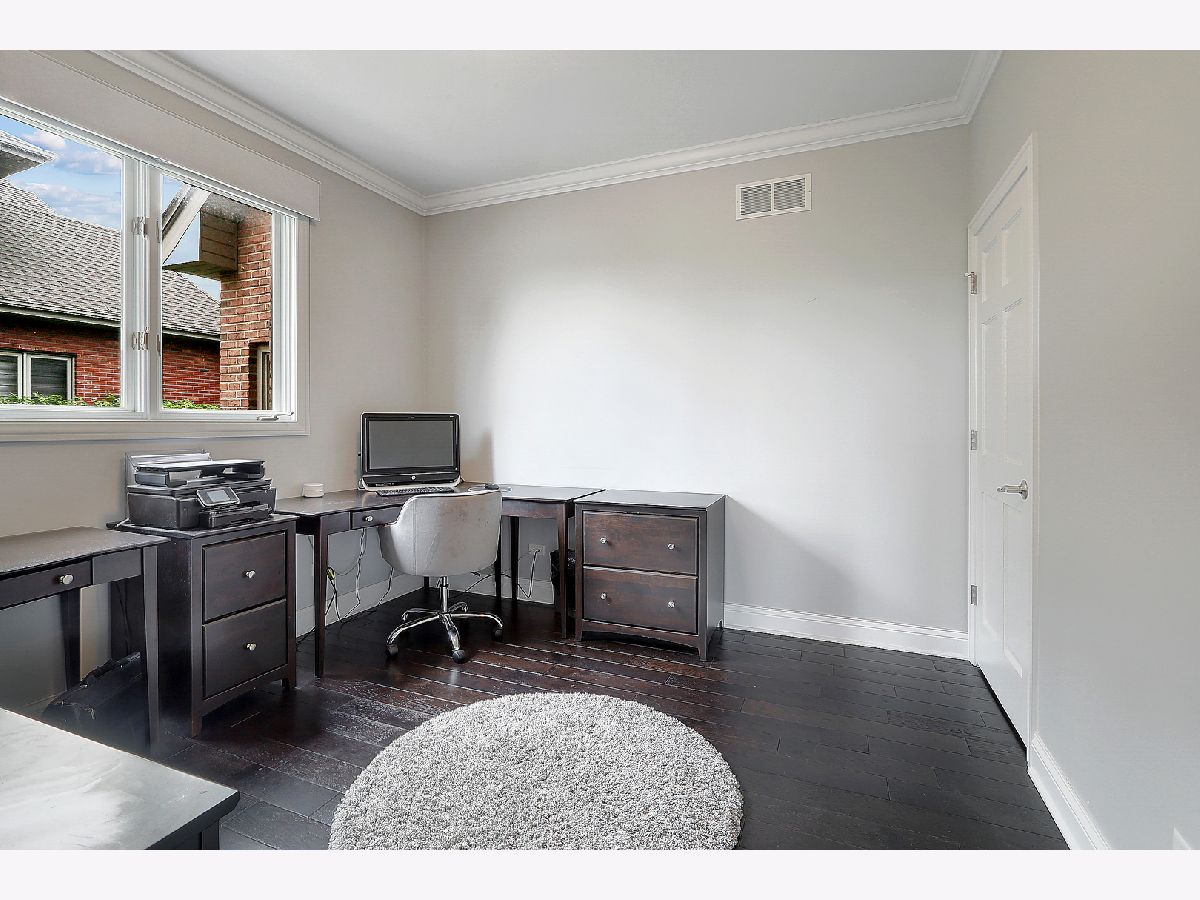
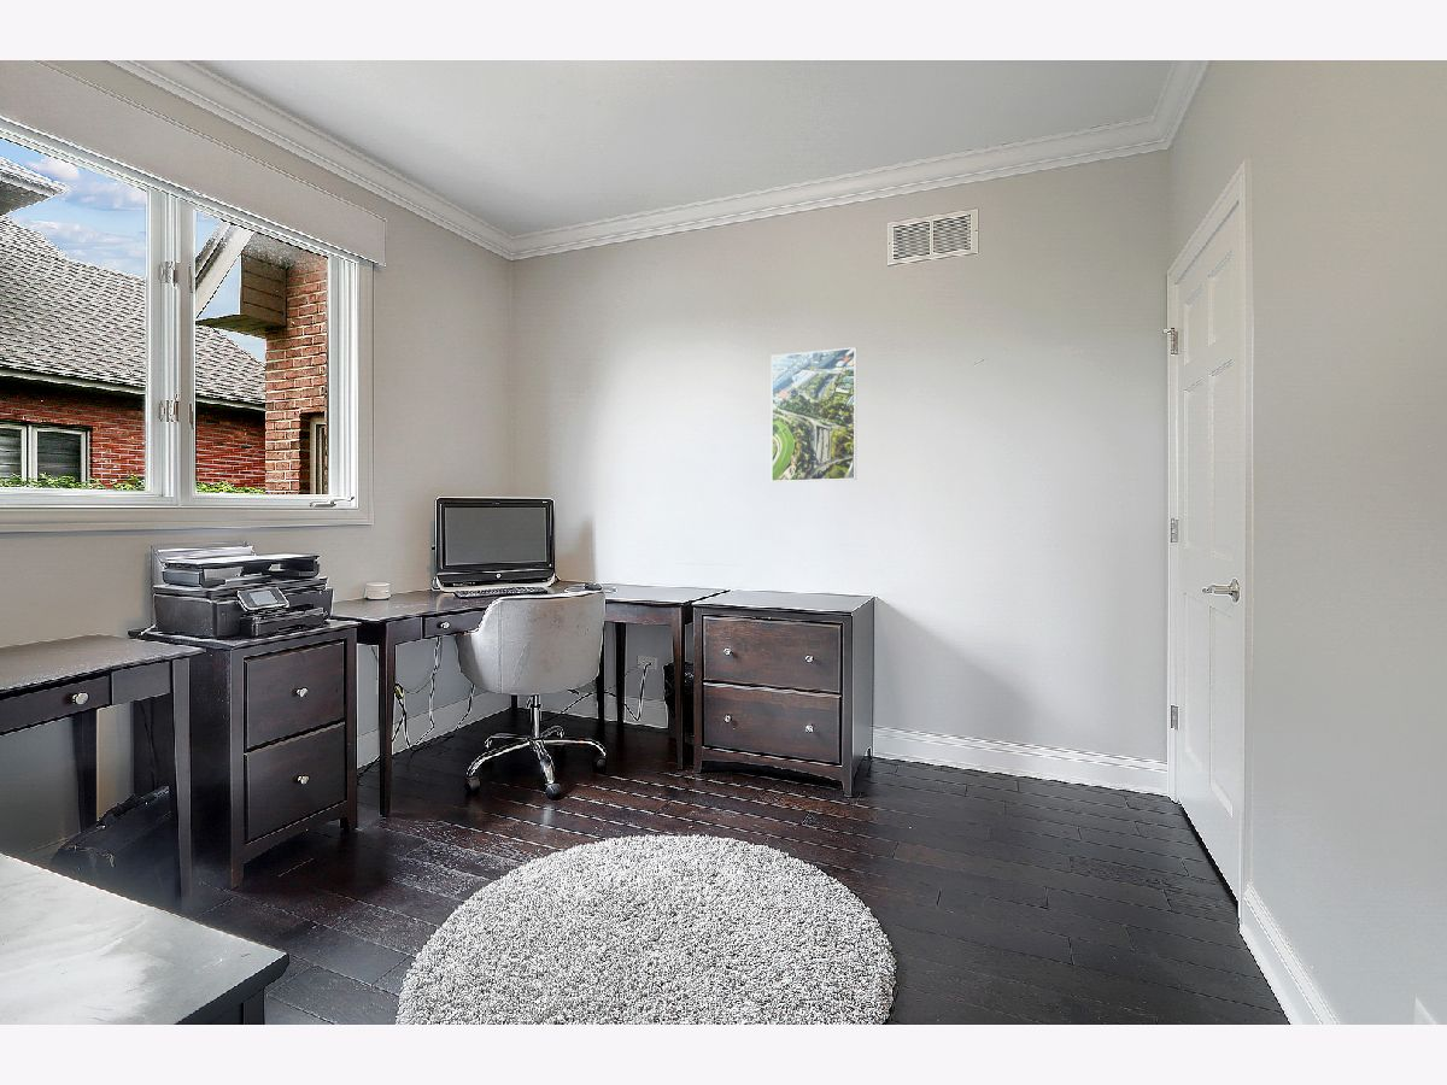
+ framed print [771,346,857,483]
